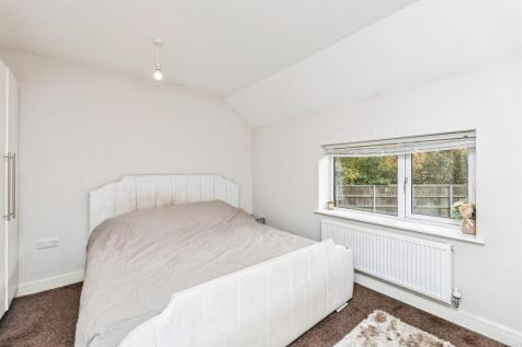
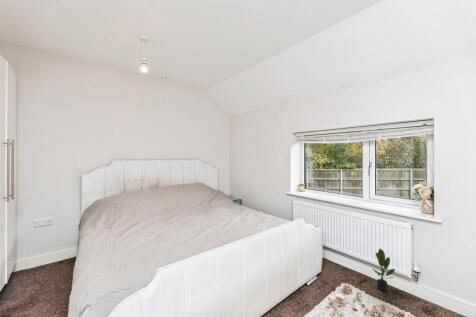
+ potted plant [372,247,396,292]
